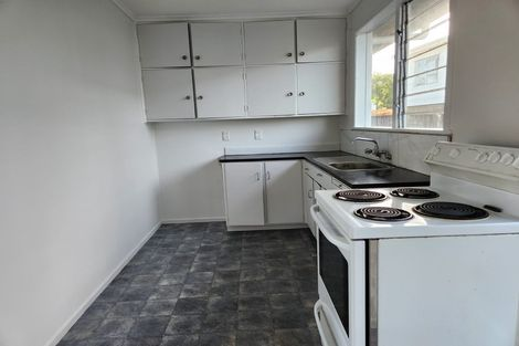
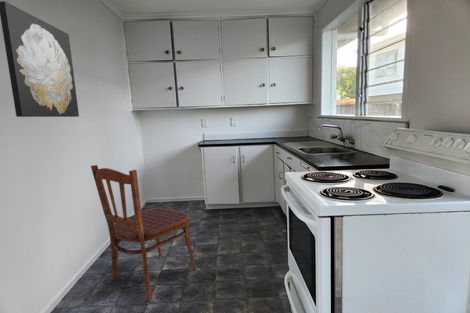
+ dining chair [90,164,197,302]
+ wall art [0,0,80,118]
